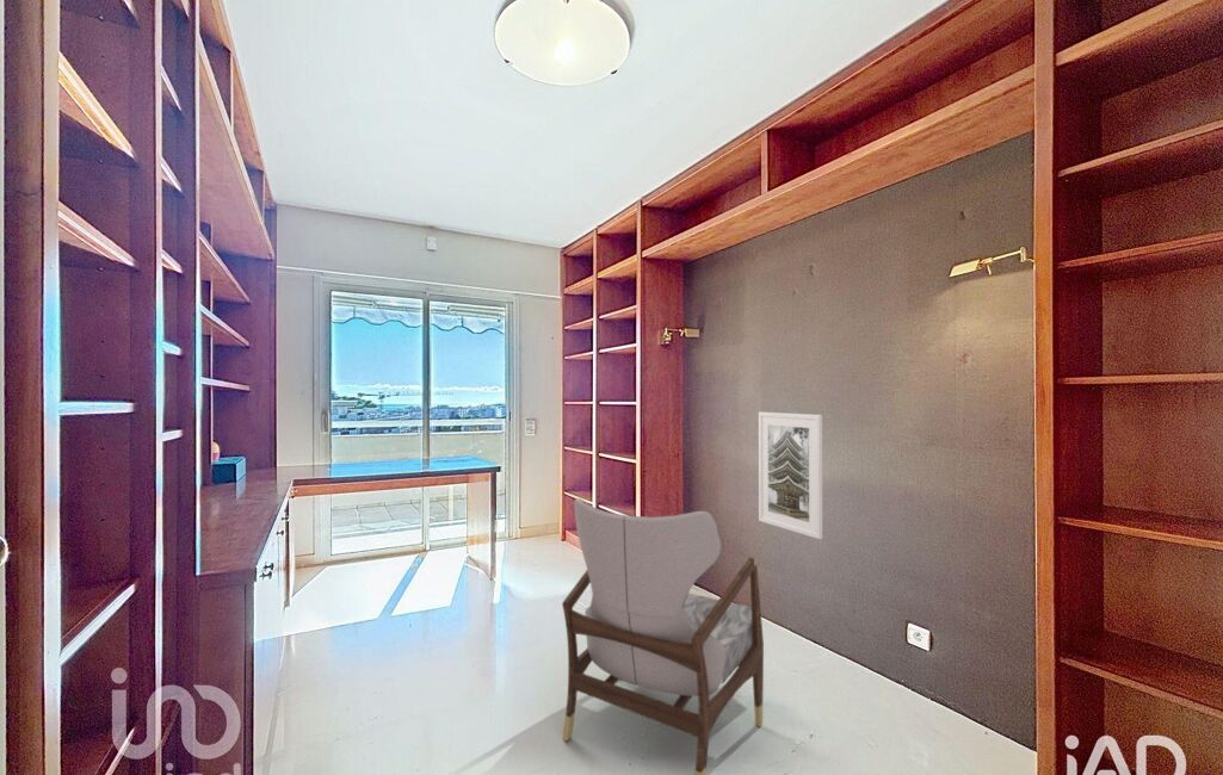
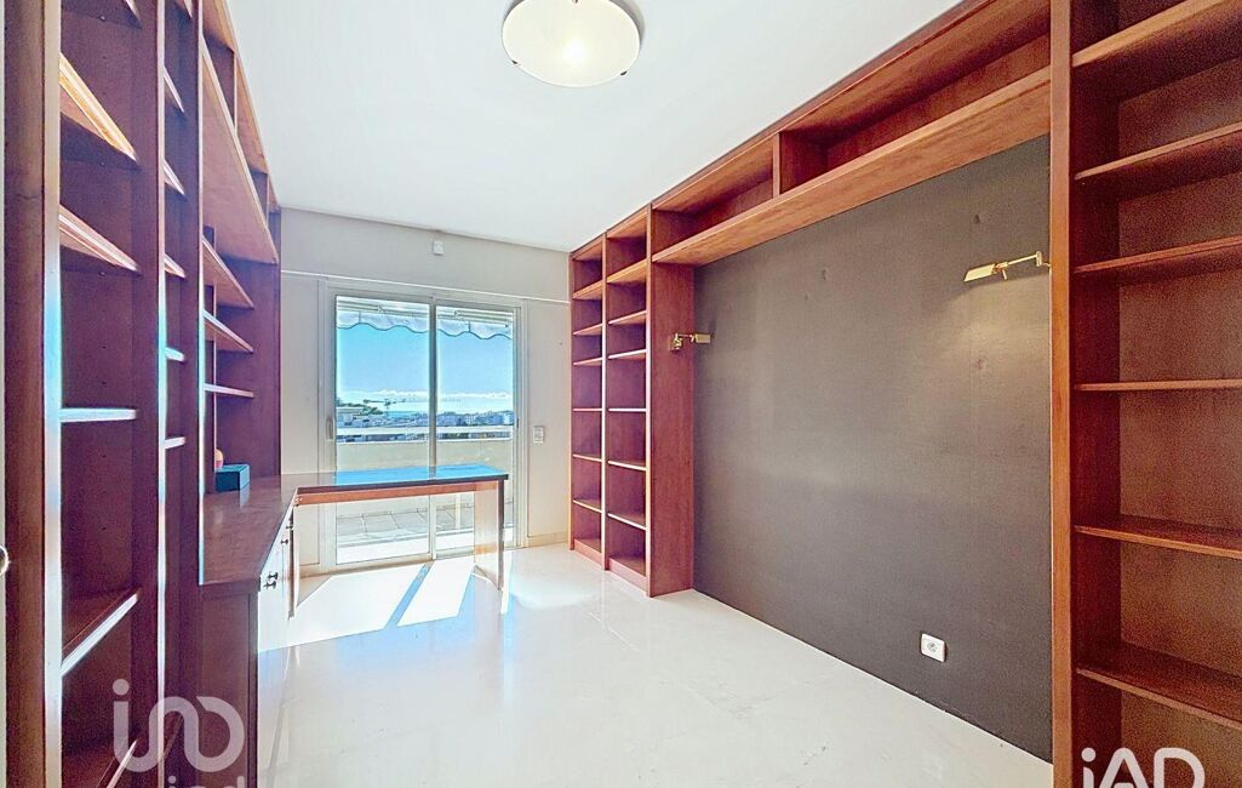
- armchair [561,497,765,775]
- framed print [758,411,823,540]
